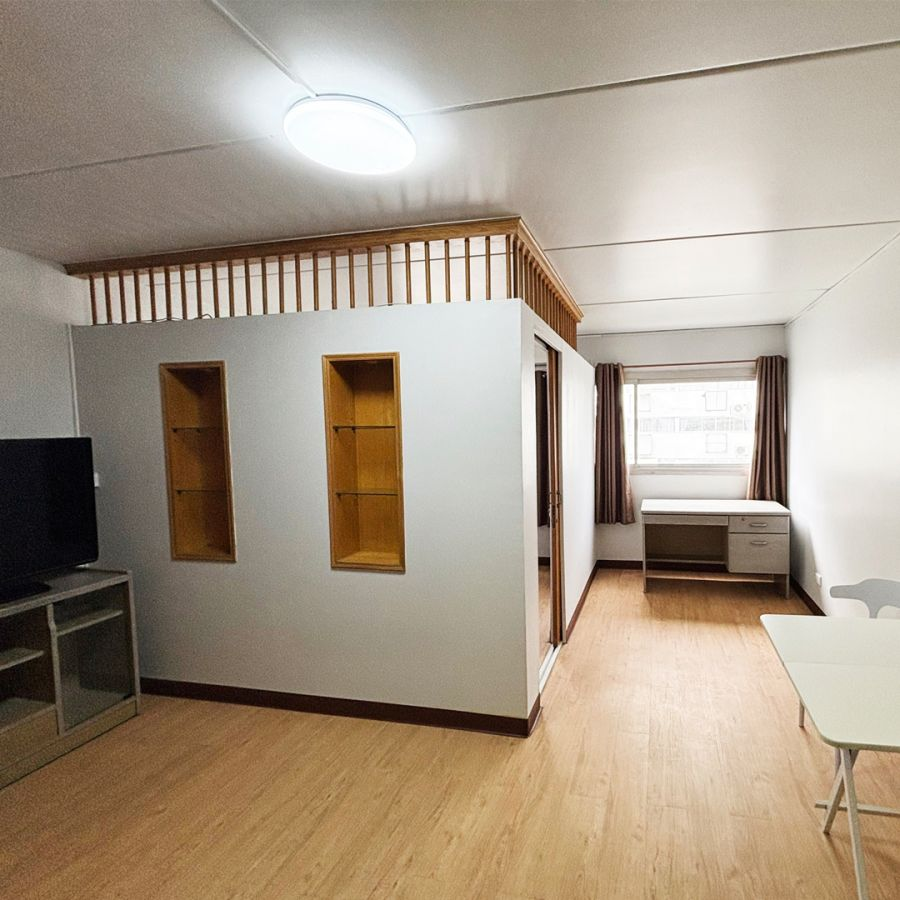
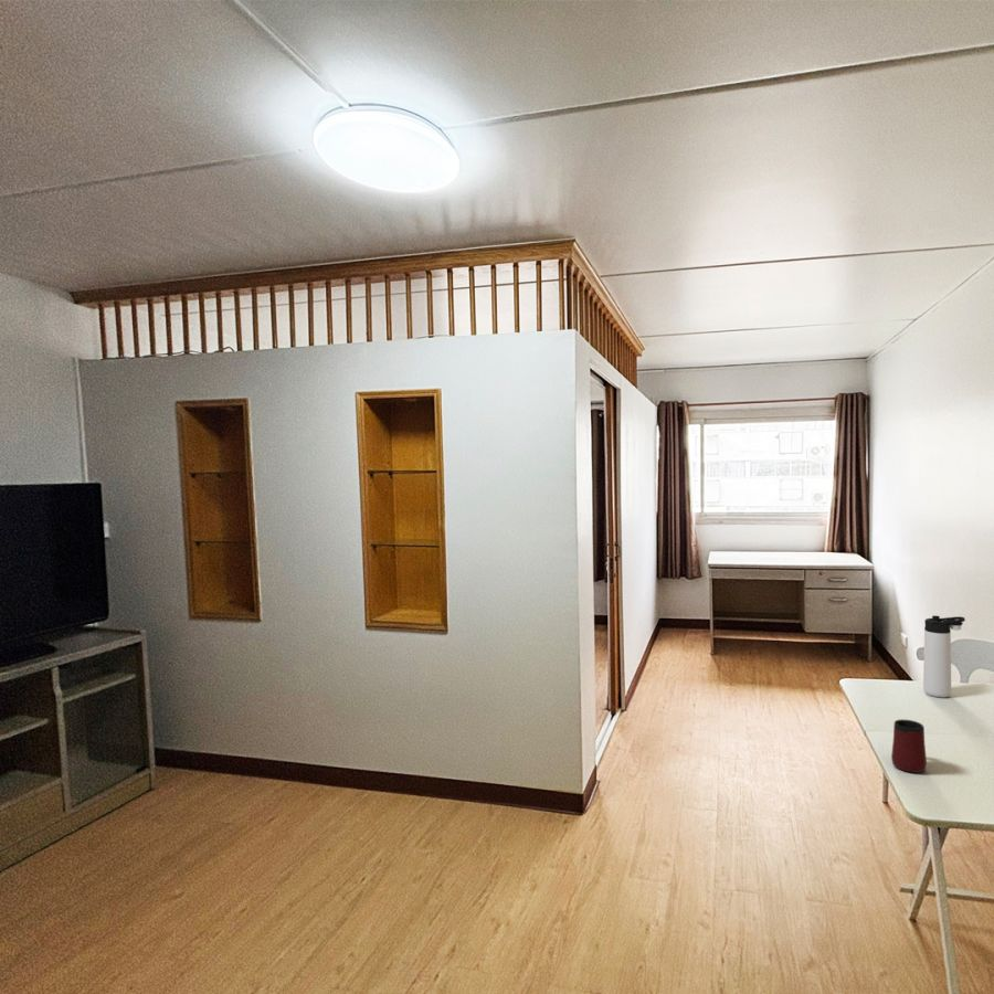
+ thermos bottle [922,614,966,698]
+ mug [890,718,928,774]
